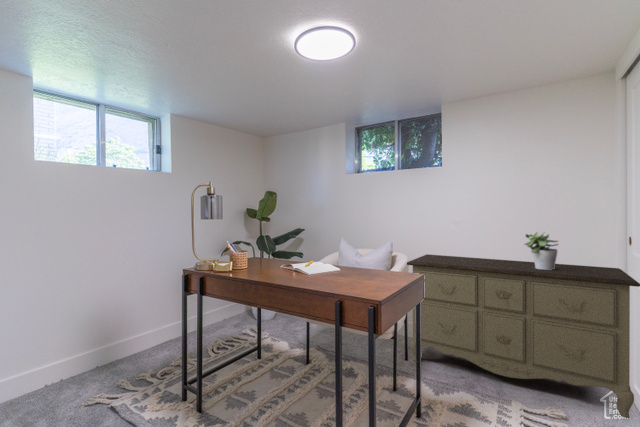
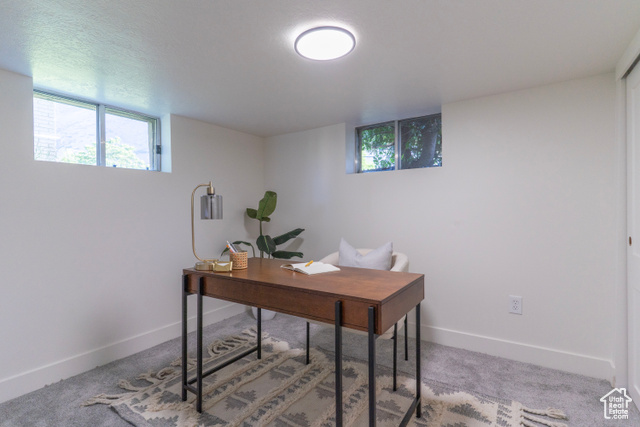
- dresser [406,253,640,419]
- potted plant [523,231,560,270]
